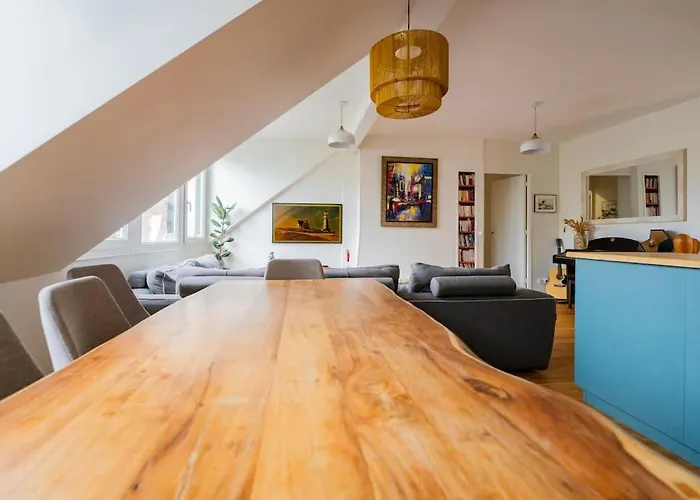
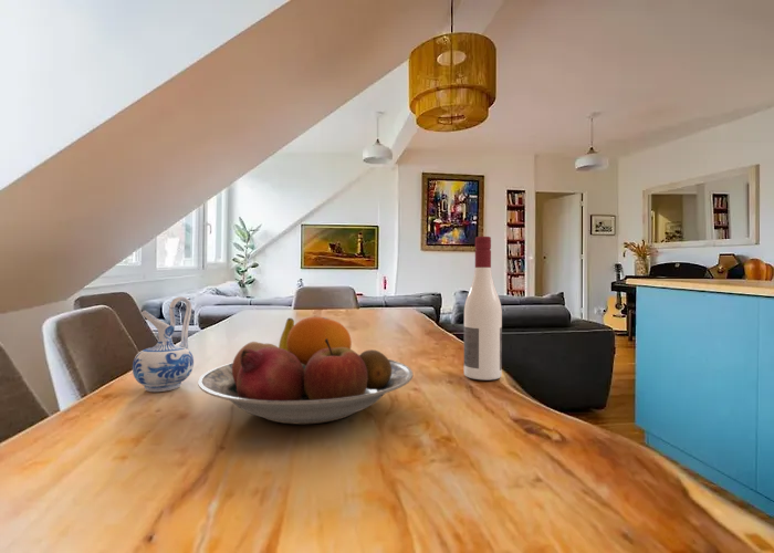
+ alcohol [463,236,503,382]
+ ceramic pitcher [132,295,195,393]
+ fruit bowl [197,315,414,425]
